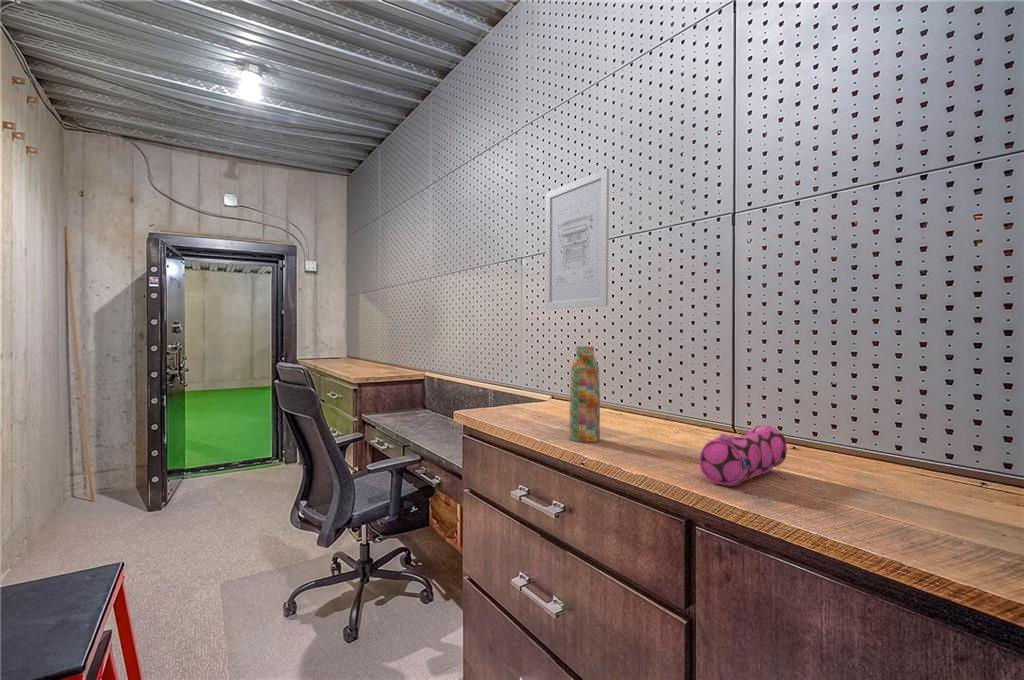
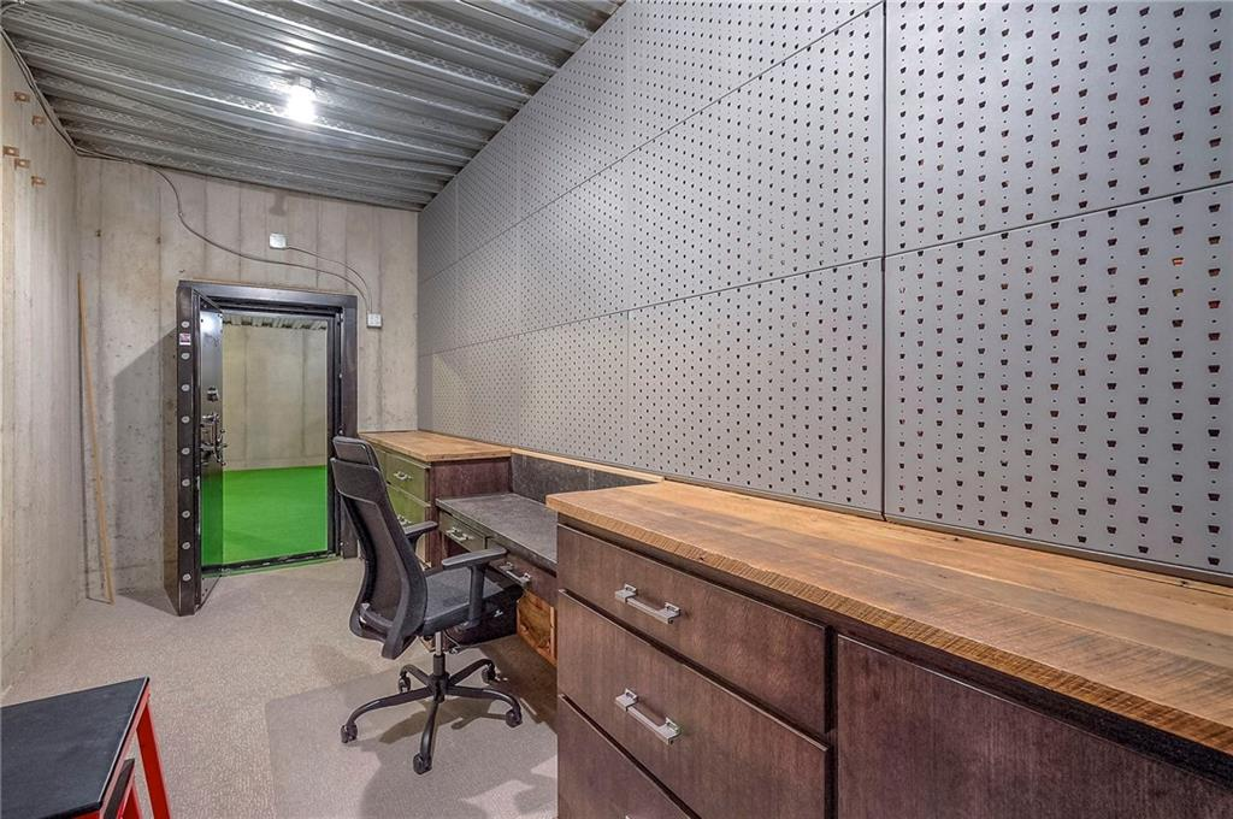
- pencil case [699,424,788,487]
- water bottle [568,345,601,443]
- wall art [544,167,610,310]
